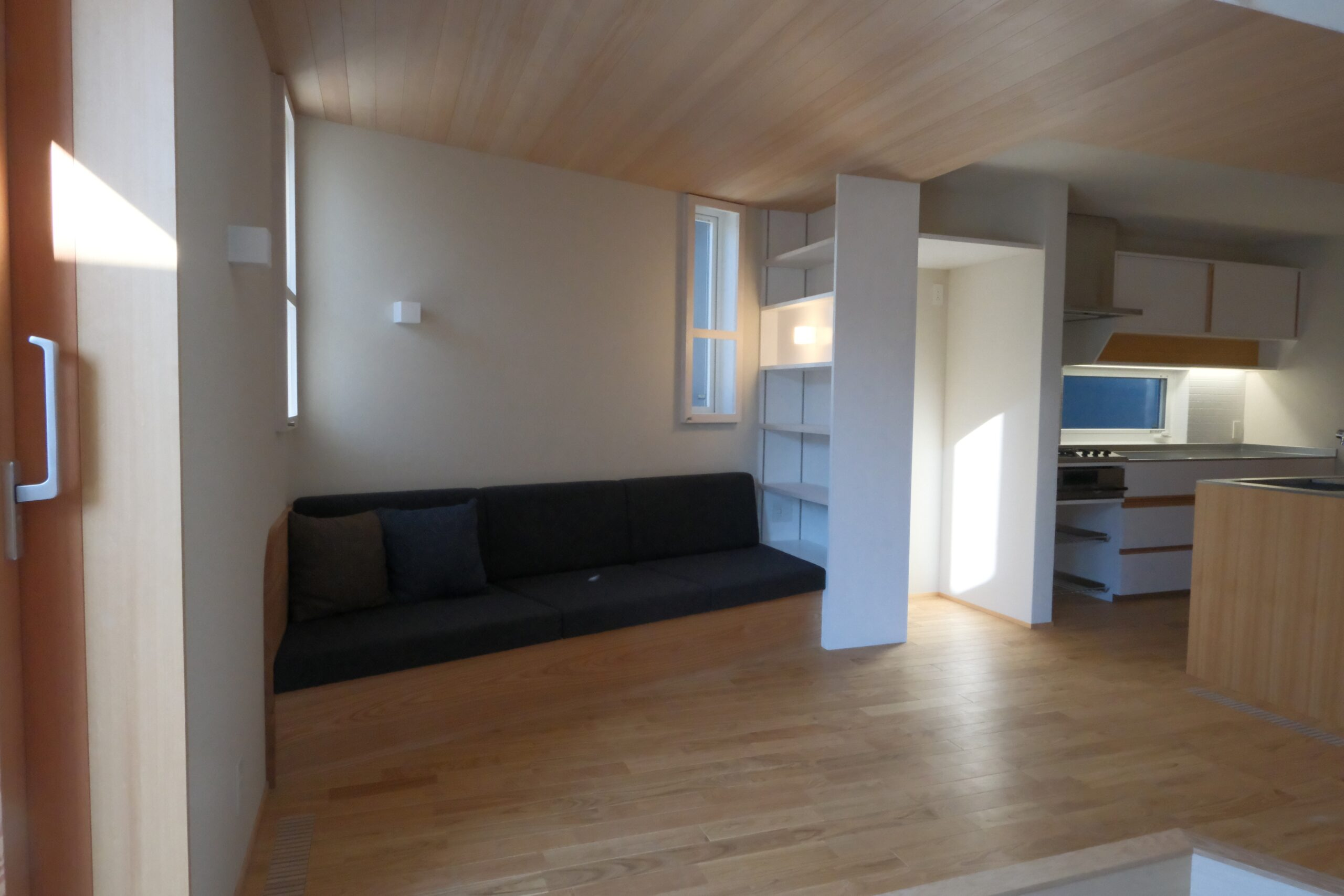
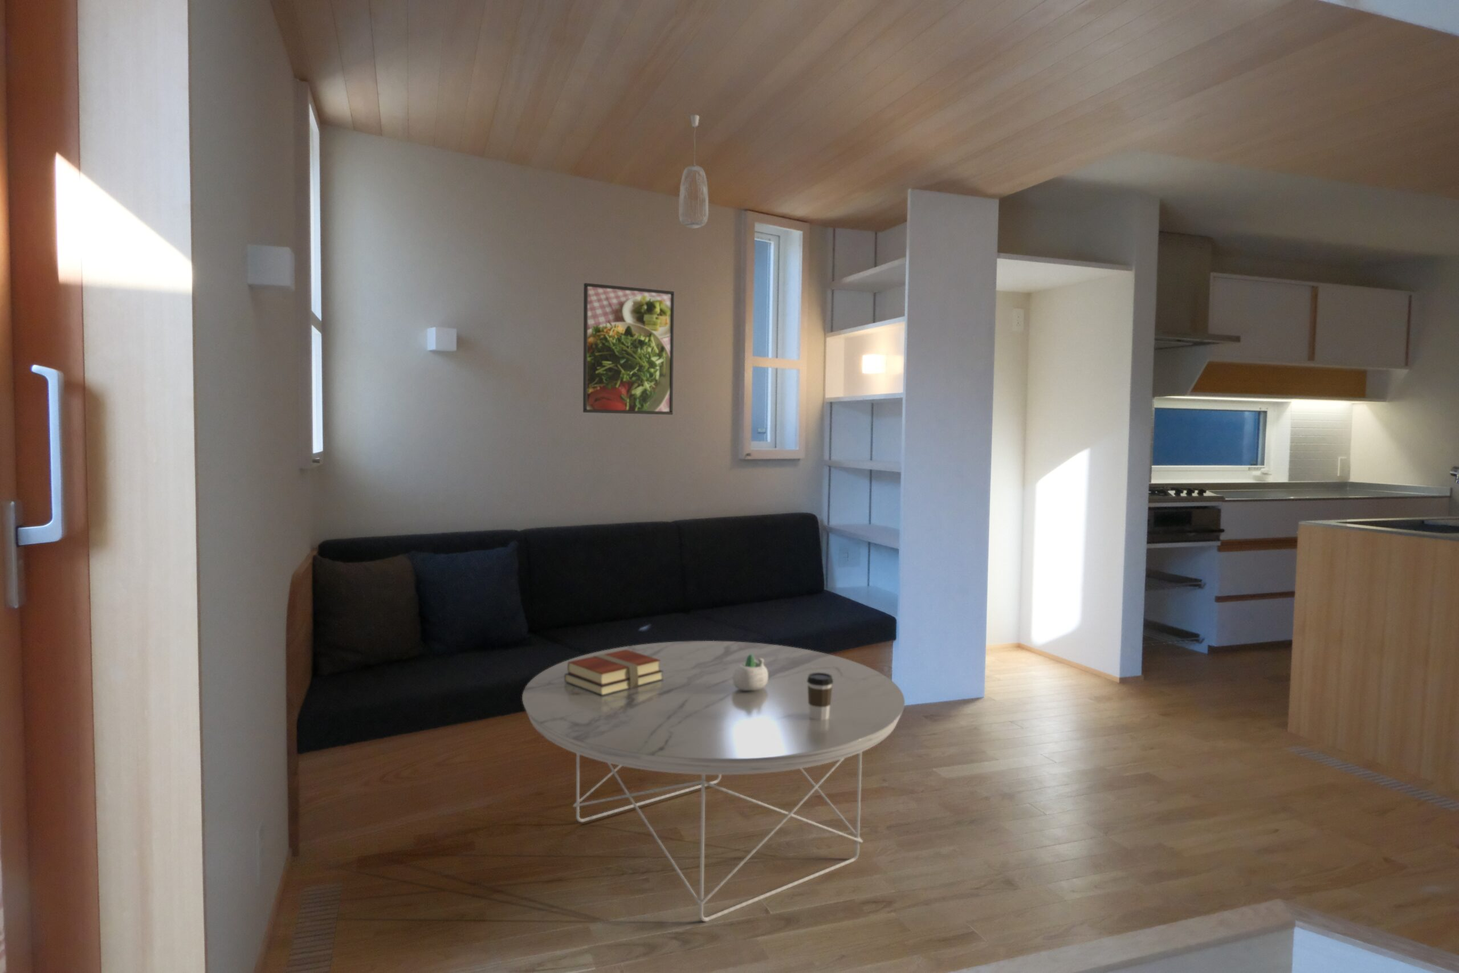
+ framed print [583,282,675,416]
+ coffee cup [807,672,834,720]
+ succulent planter [733,655,767,691]
+ pendant light [678,114,709,229]
+ books [564,649,663,695]
+ coffee table [521,640,905,922]
